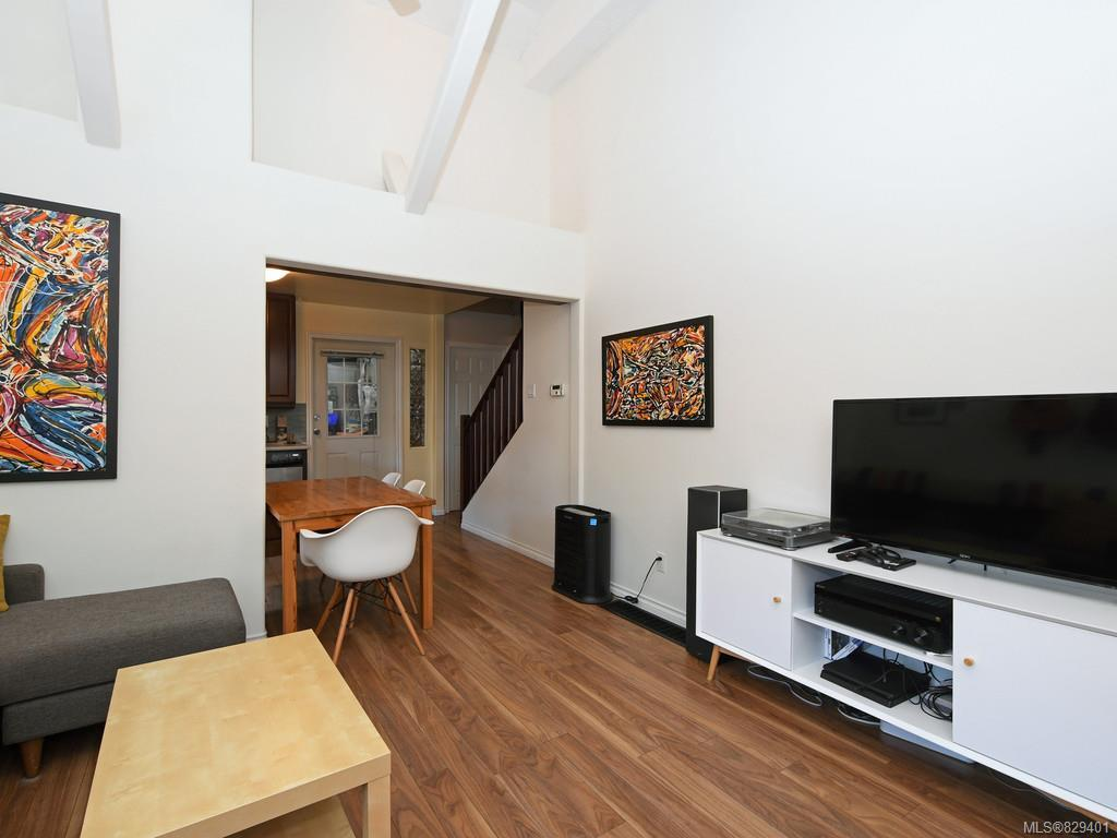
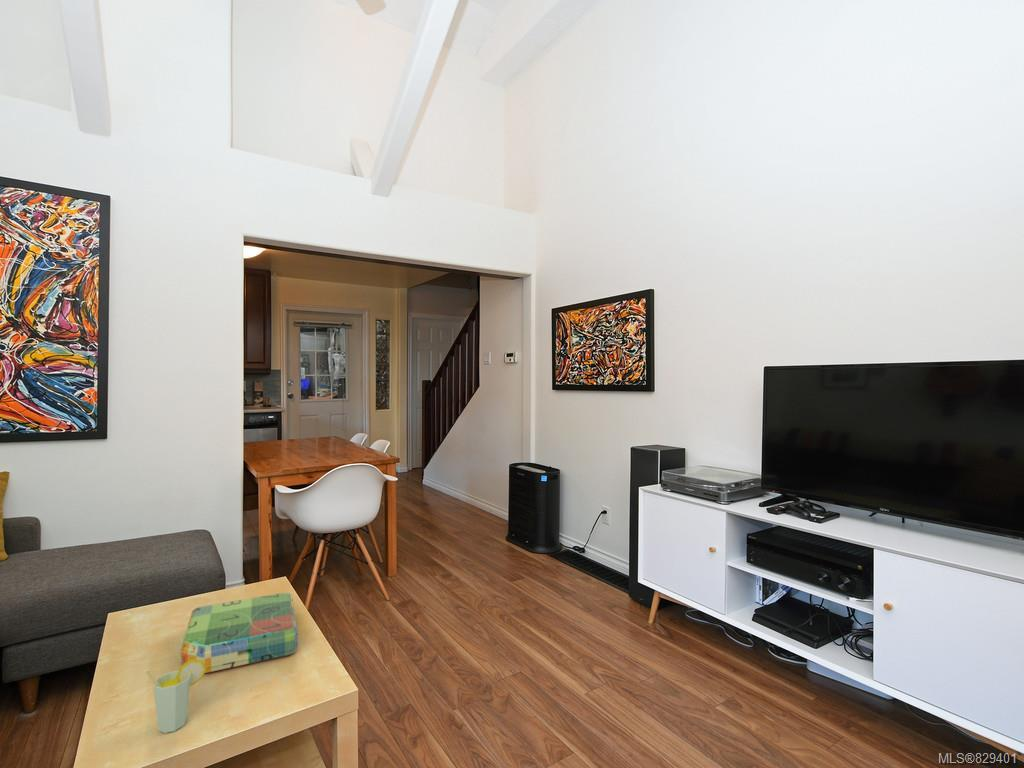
+ cup [145,659,206,734]
+ board game [180,592,298,674]
